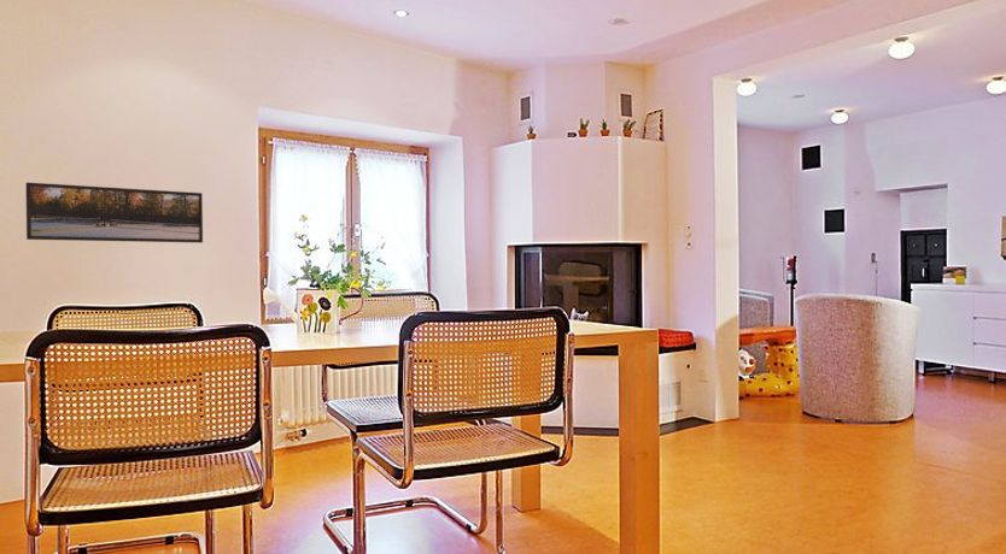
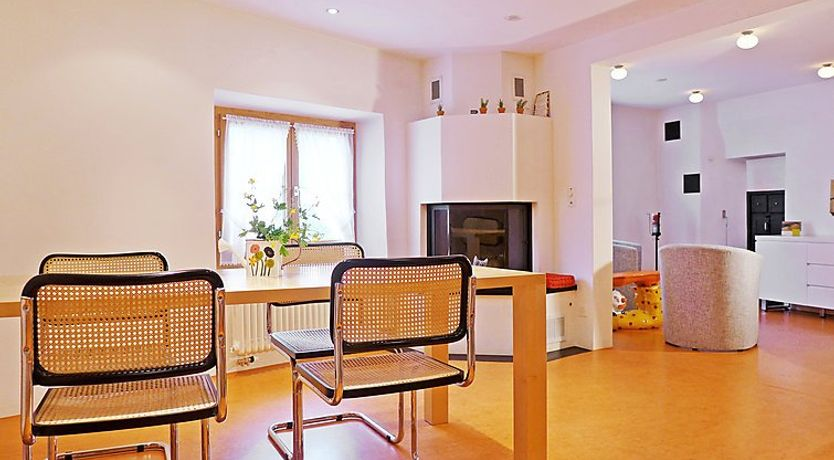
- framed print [24,182,204,244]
